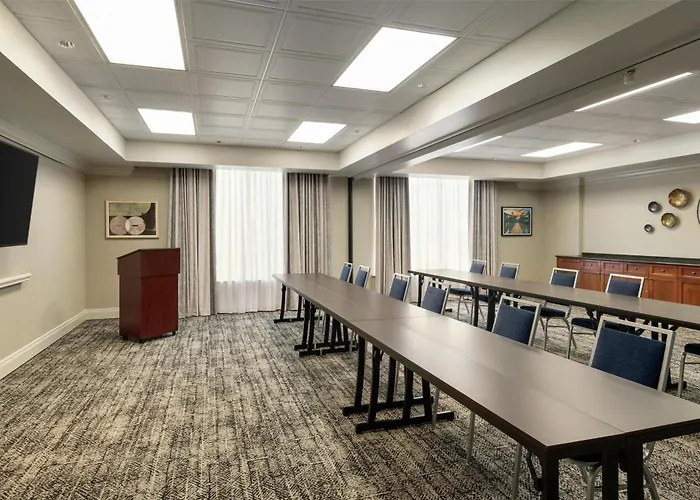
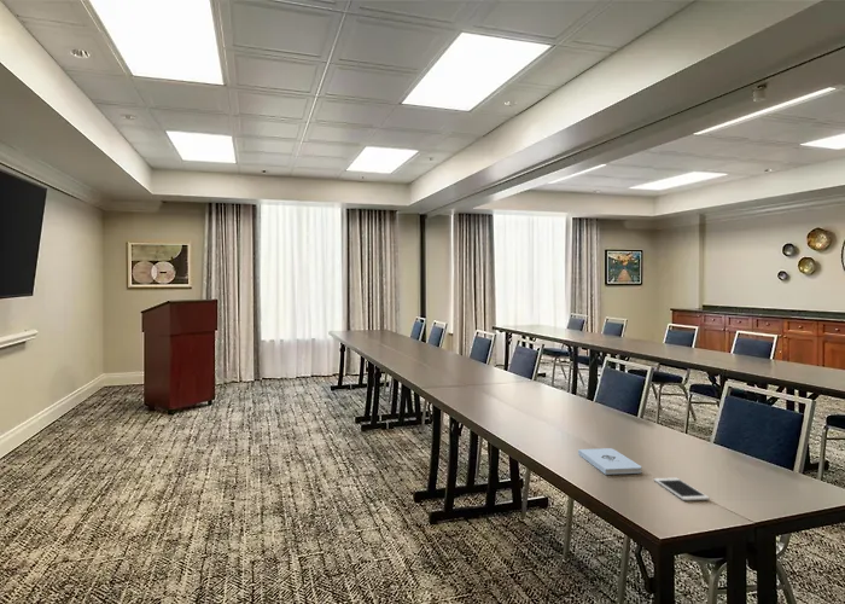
+ cell phone [653,477,710,501]
+ notepad [577,447,642,476]
